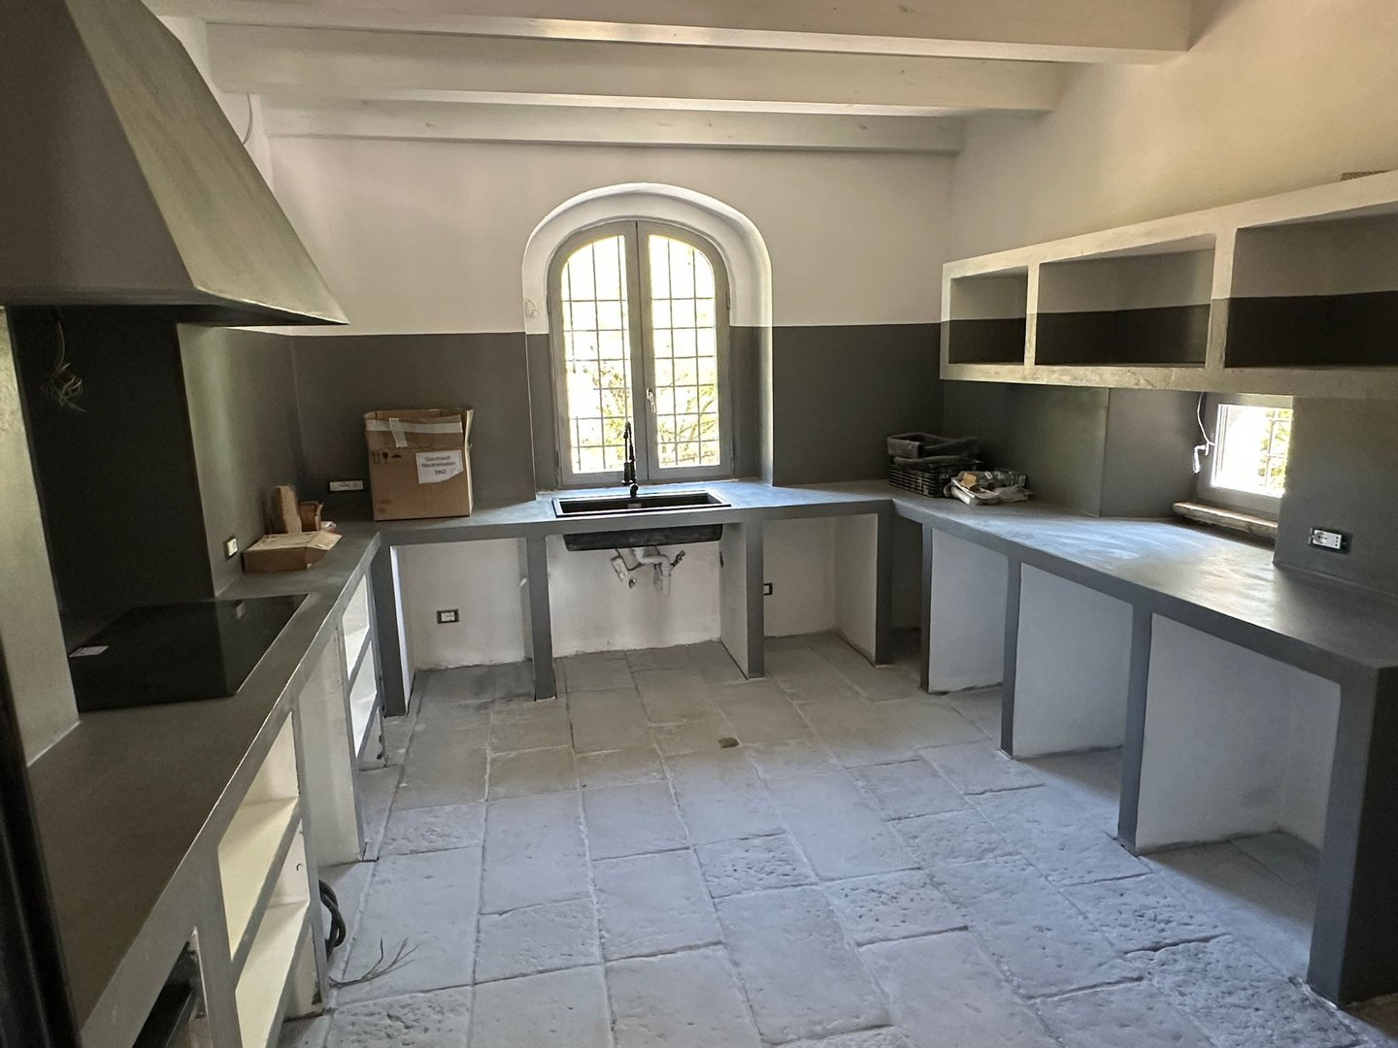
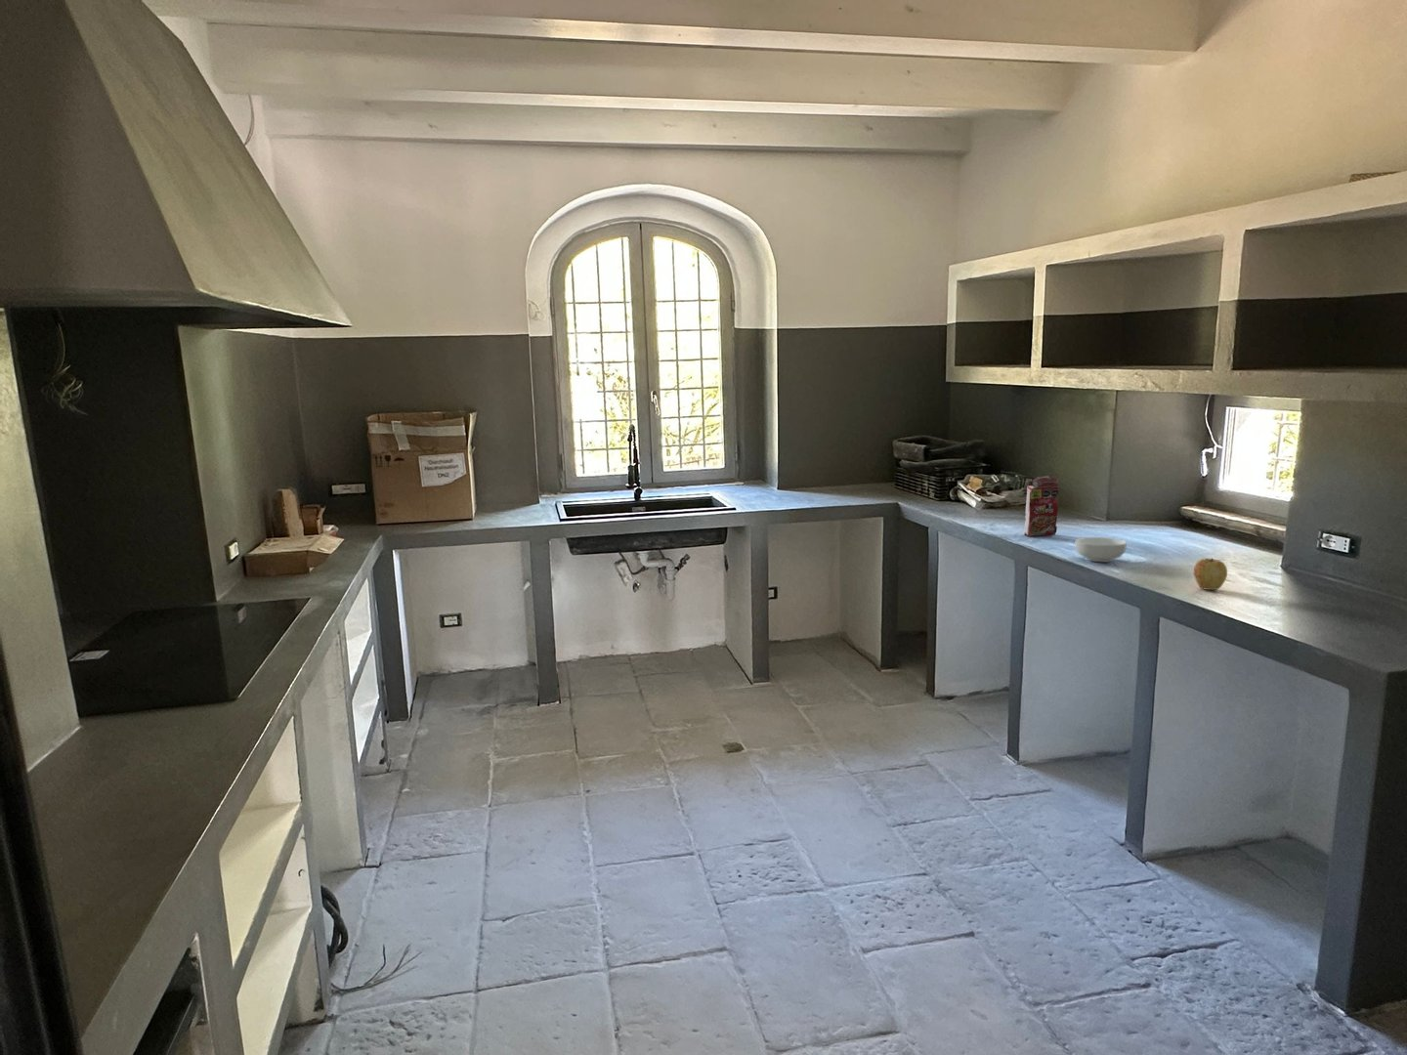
+ cereal bowl [1075,536,1128,563]
+ cereal box [1023,475,1060,537]
+ apple [1193,557,1229,591]
